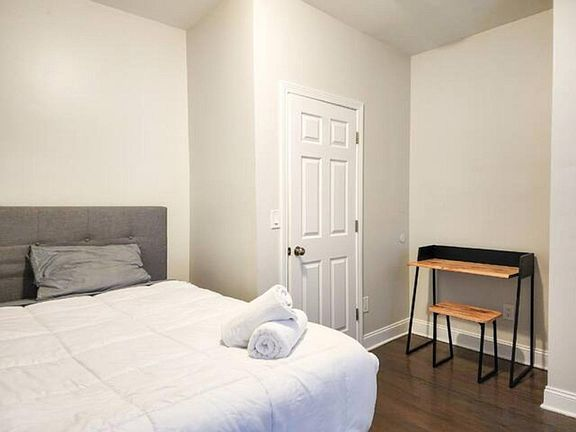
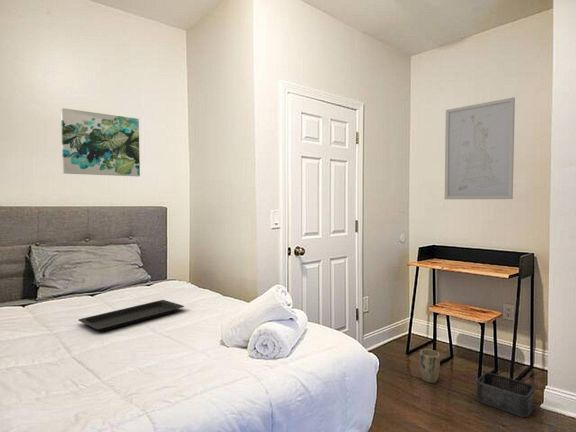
+ plant pot [419,348,441,384]
+ wall art [444,96,516,200]
+ wall art [60,107,141,177]
+ serving tray [77,299,185,332]
+ storage bin [476,371,535,418]
